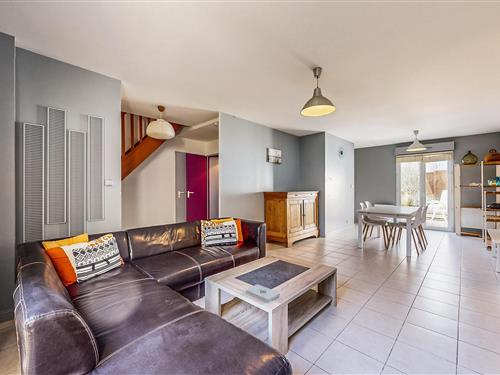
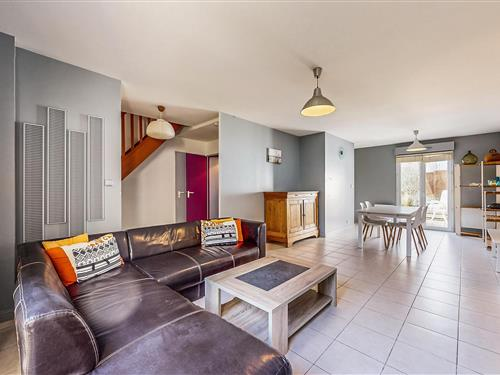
- notepad [245,283,281,303]
